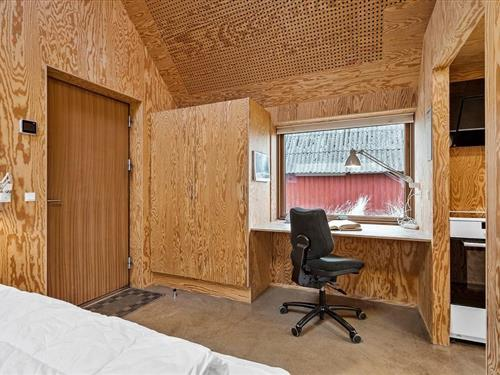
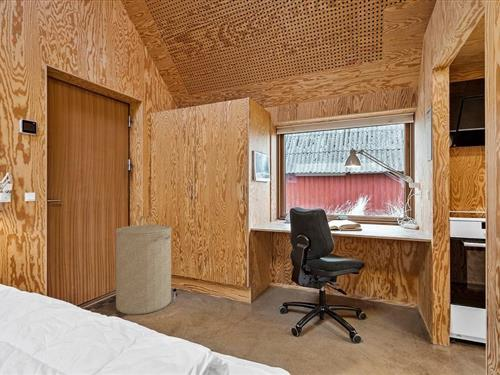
+ laundry hamper [115,215,172,316]
